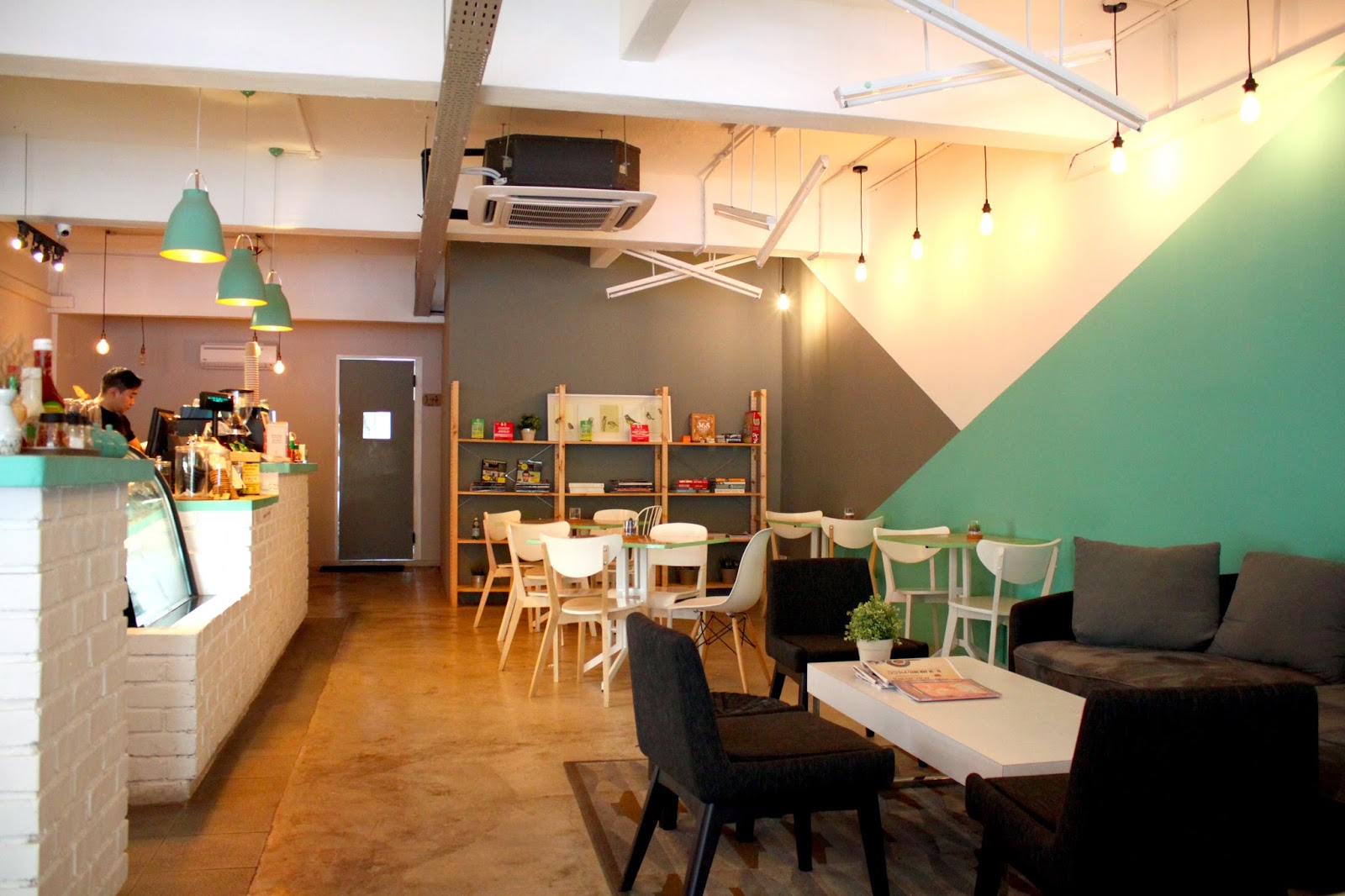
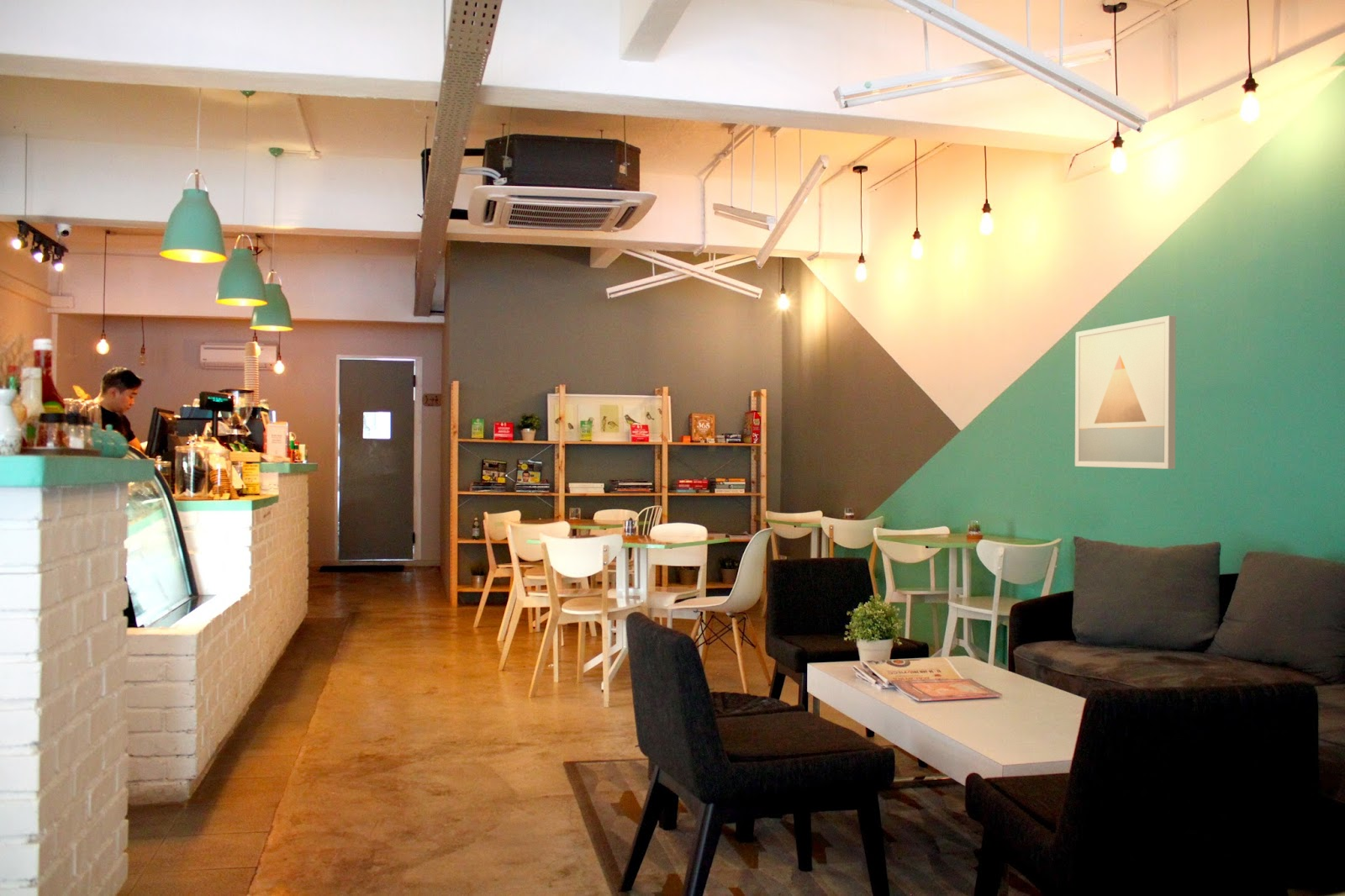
+ wall art [1074,315,1177,470]
